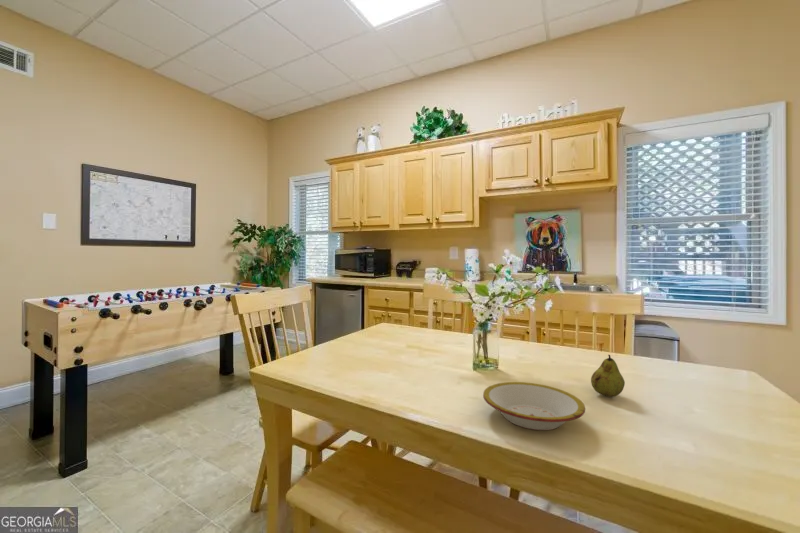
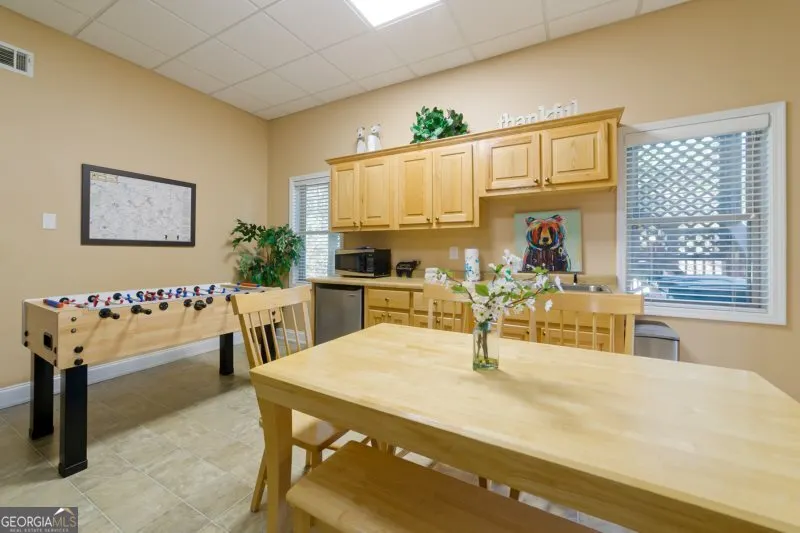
- bowl [482,381,586,431]
- fruit [590,354,626,398]
